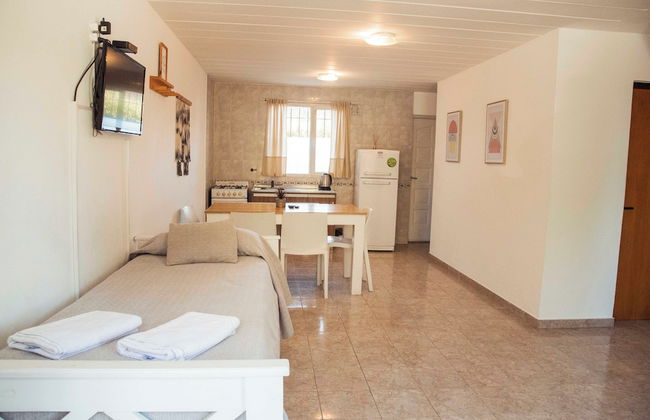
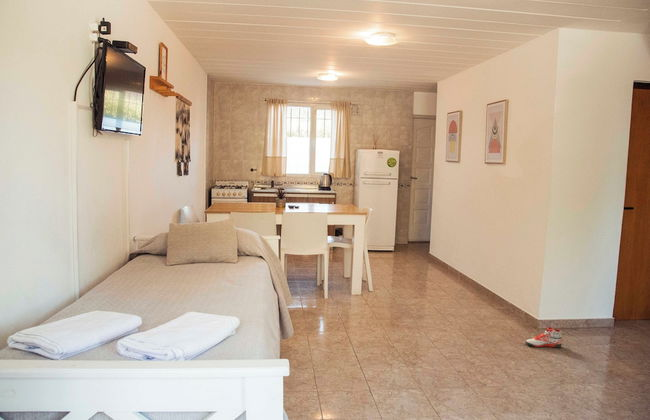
+ sneaker [524,326,563,349]
